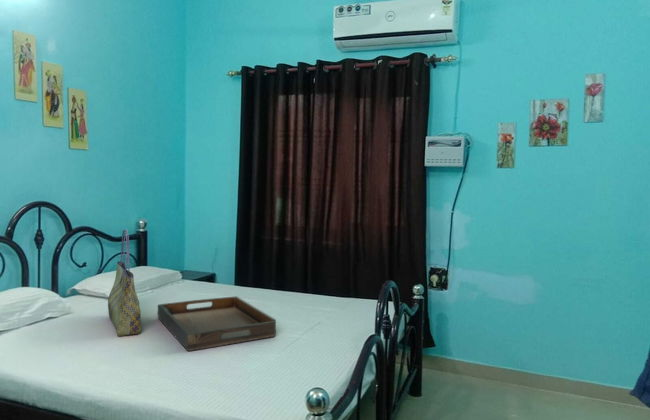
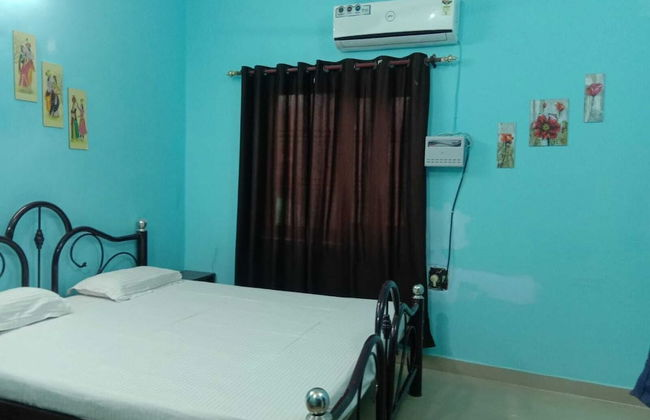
- serving tray [157,295,277,352]
- tote bag [107,228,142,337]
